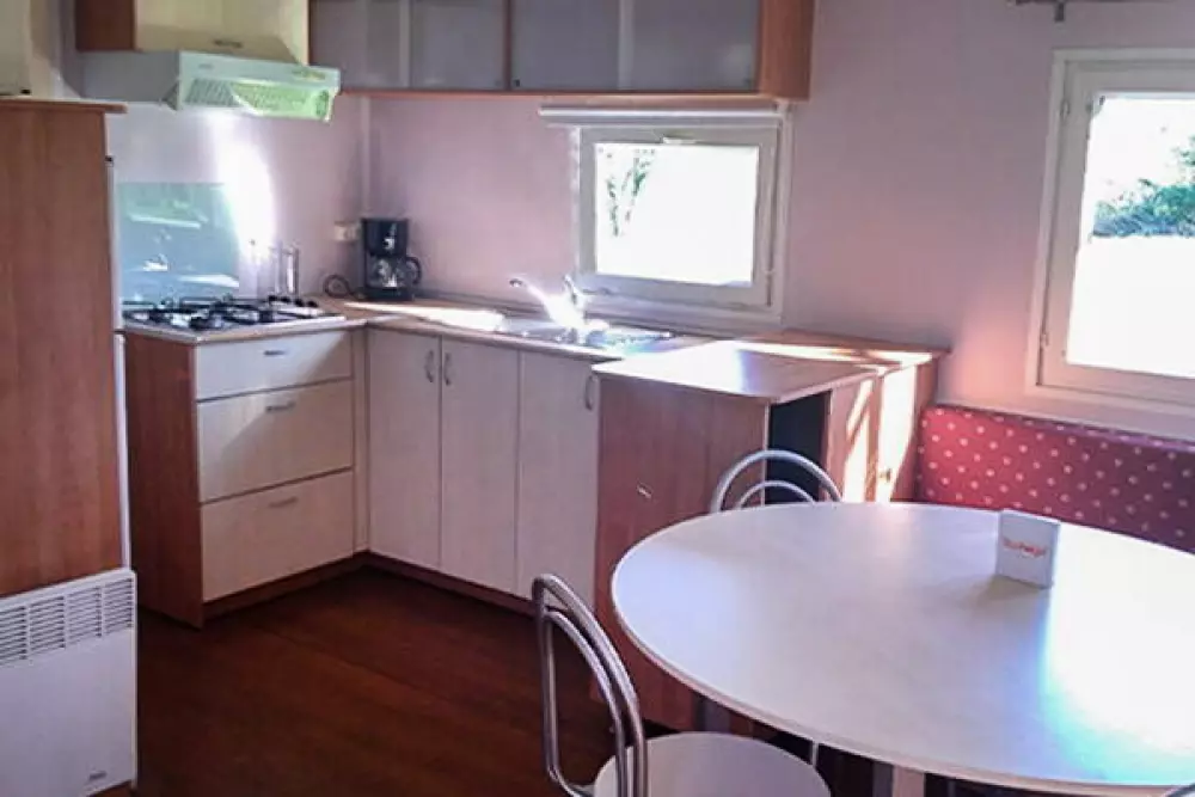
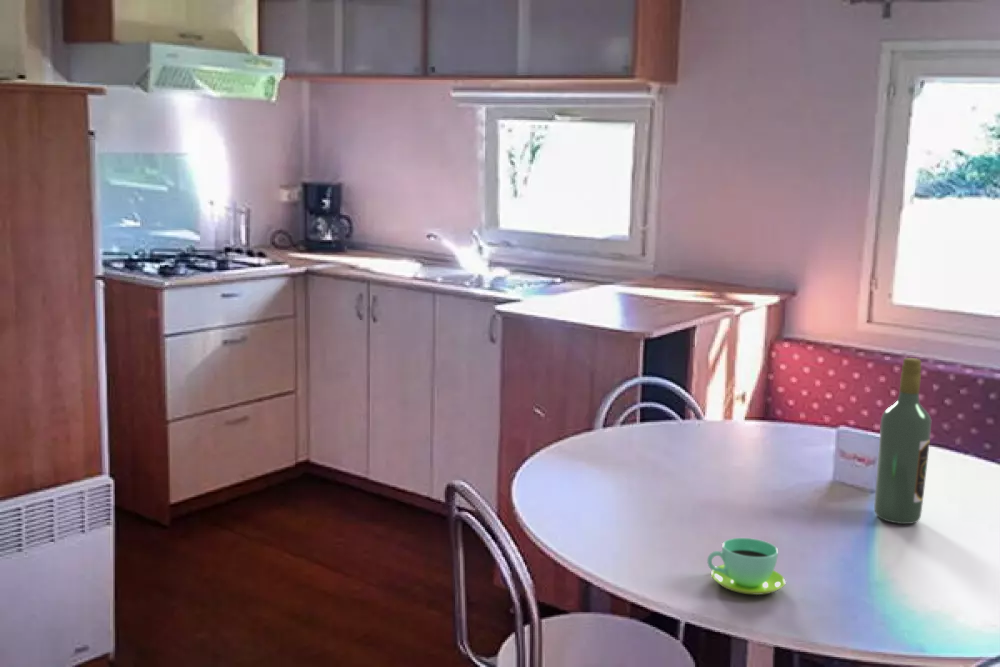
+ wine bottle [873,357,932,525]
+ cup [706,537,787,596]
